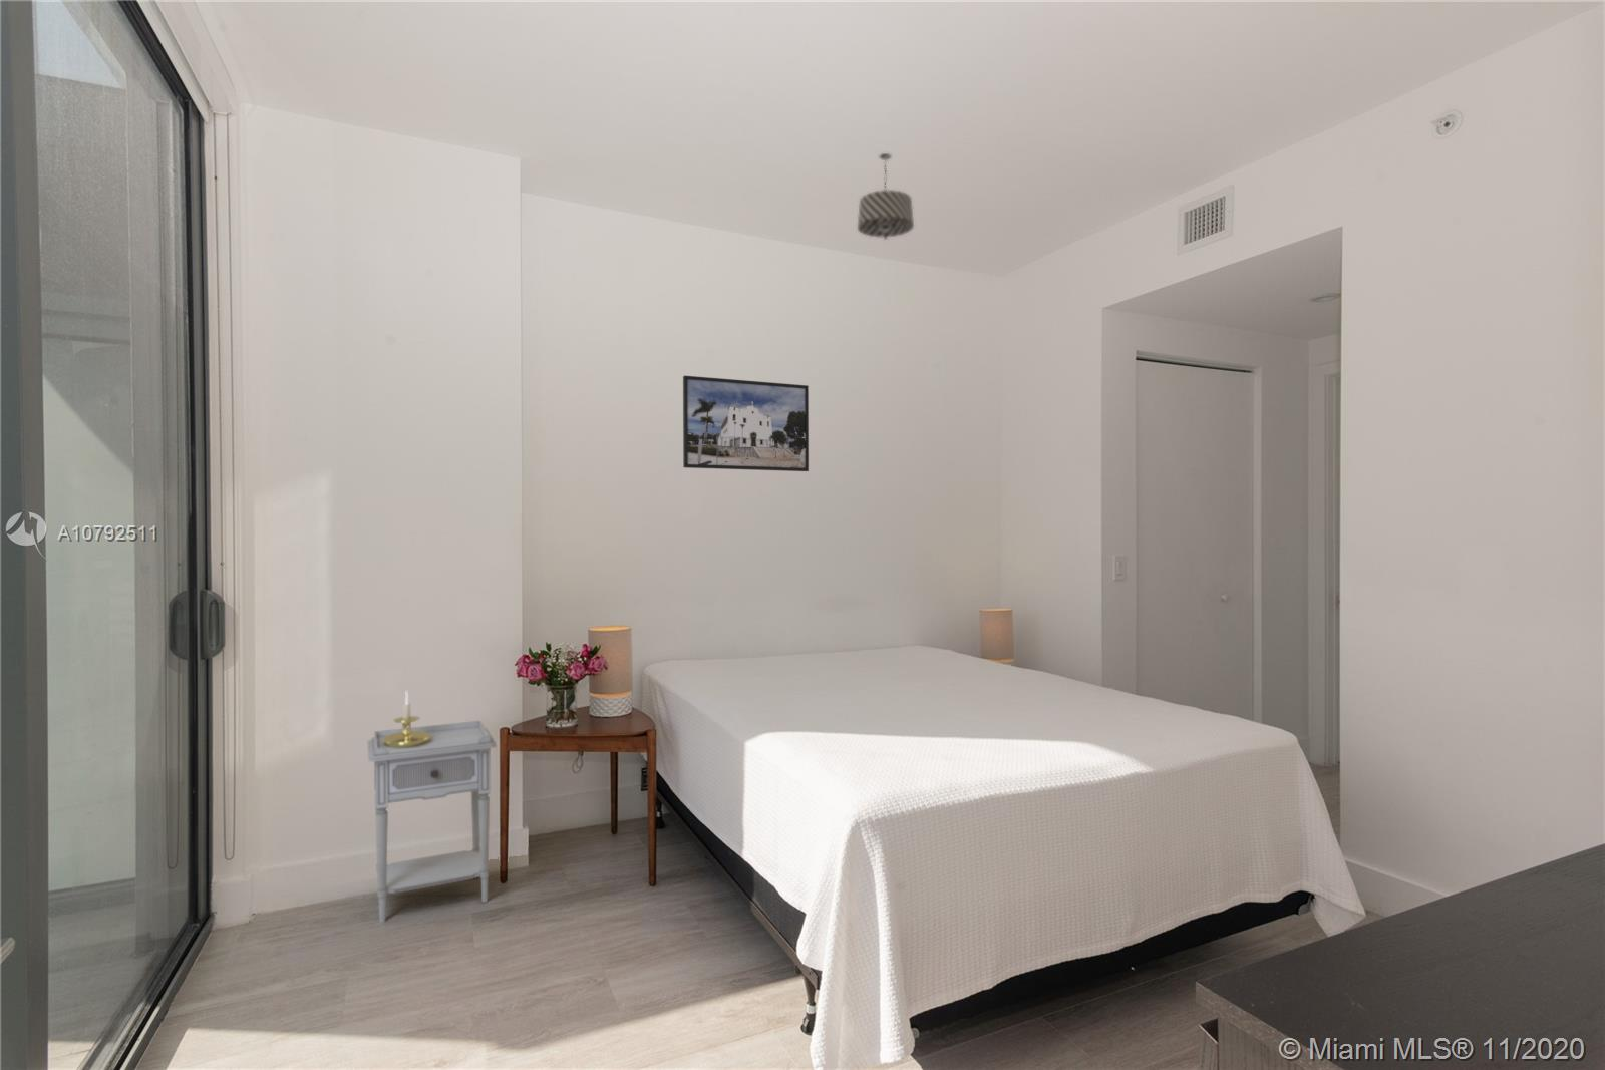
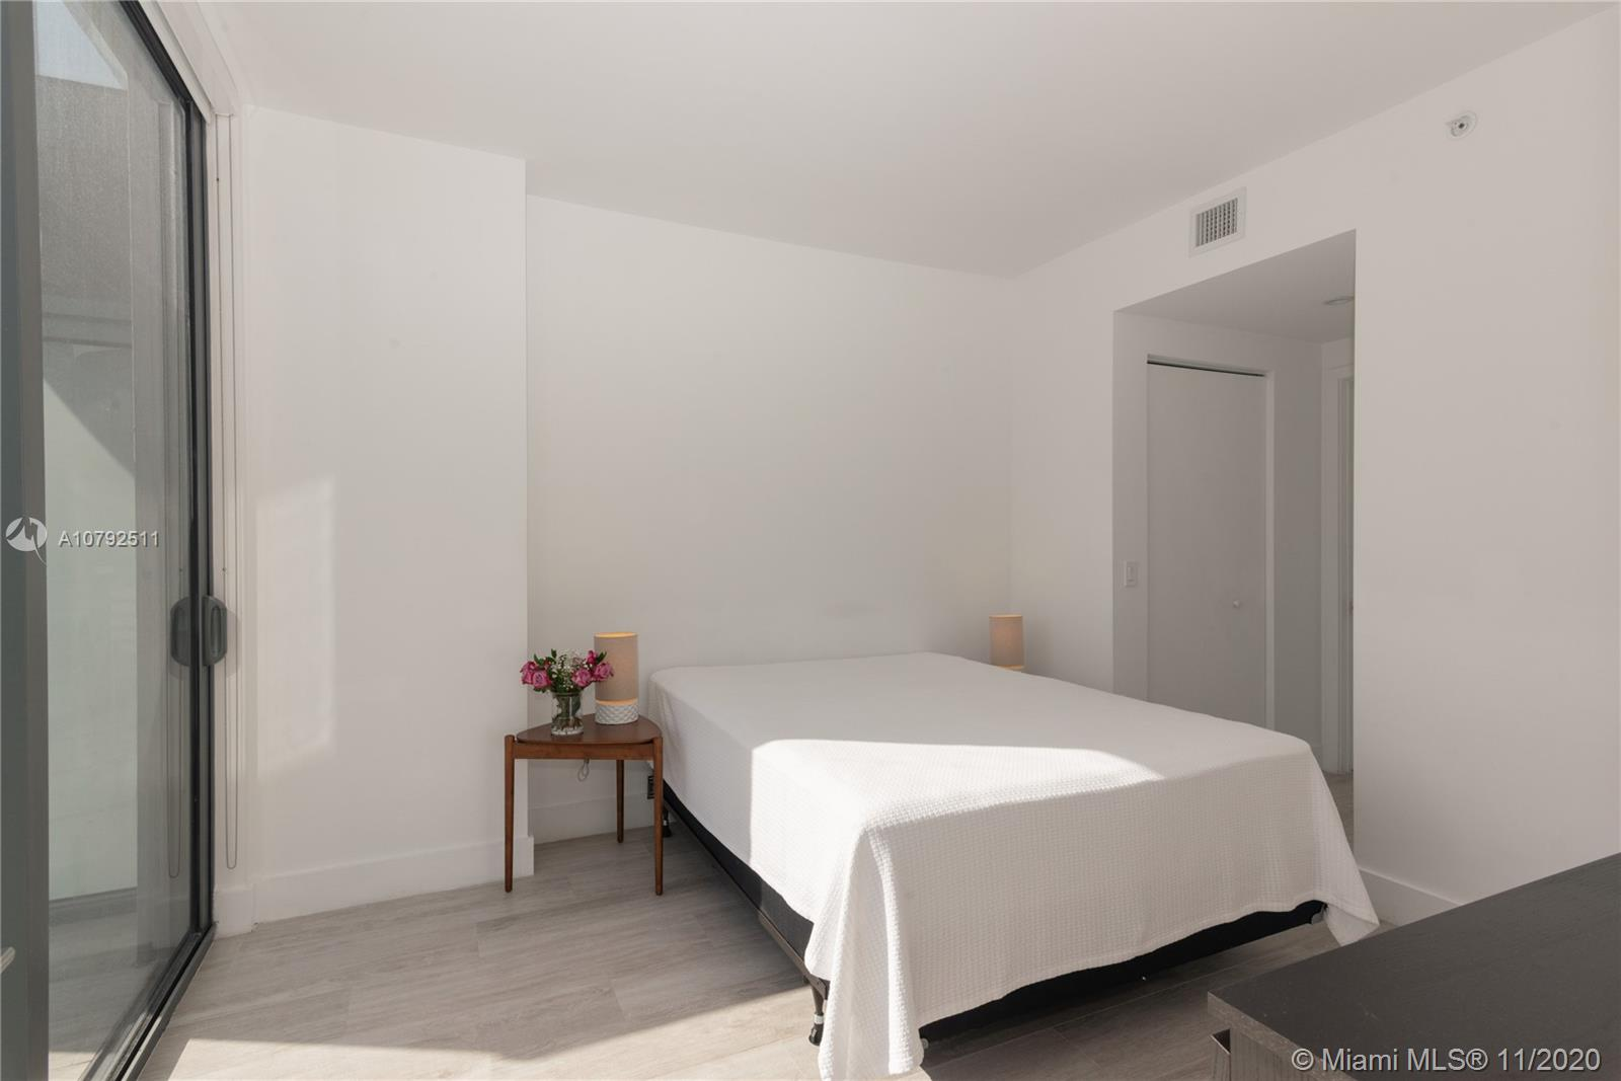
- pendant light [856,153,915,241]
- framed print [682,375,810,473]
- nightstand [367,720,498,923]
- candle holder [382,689,430,748]
